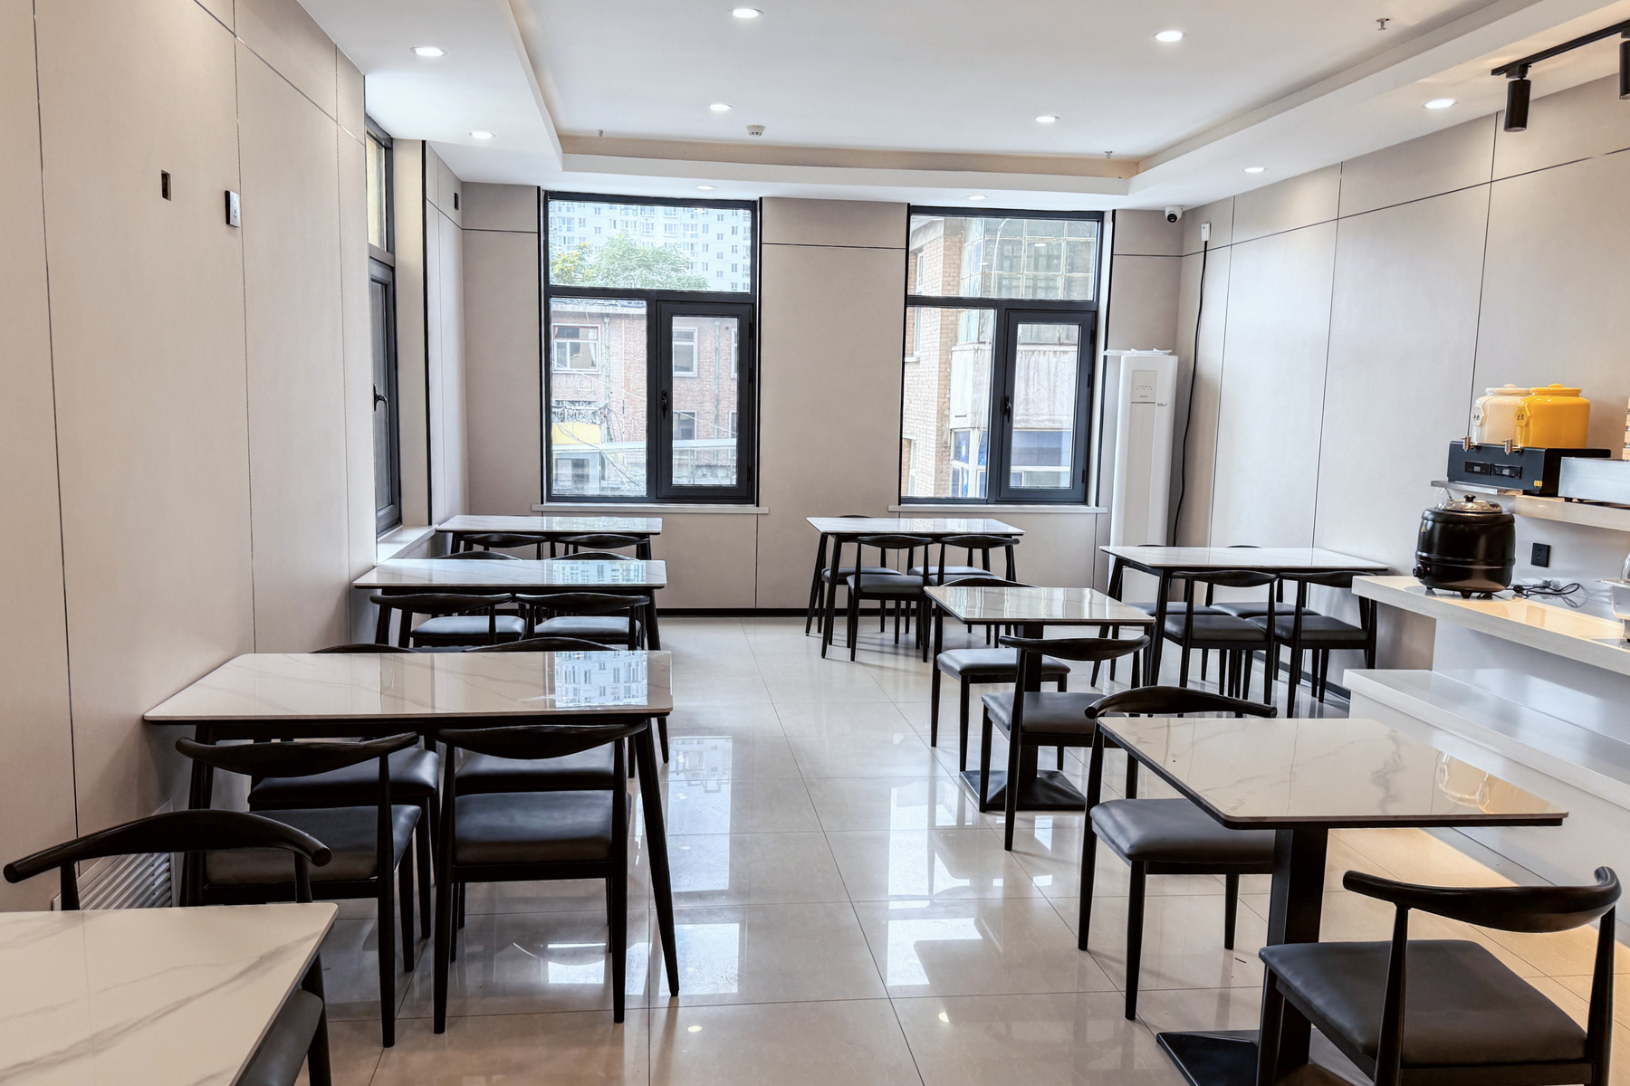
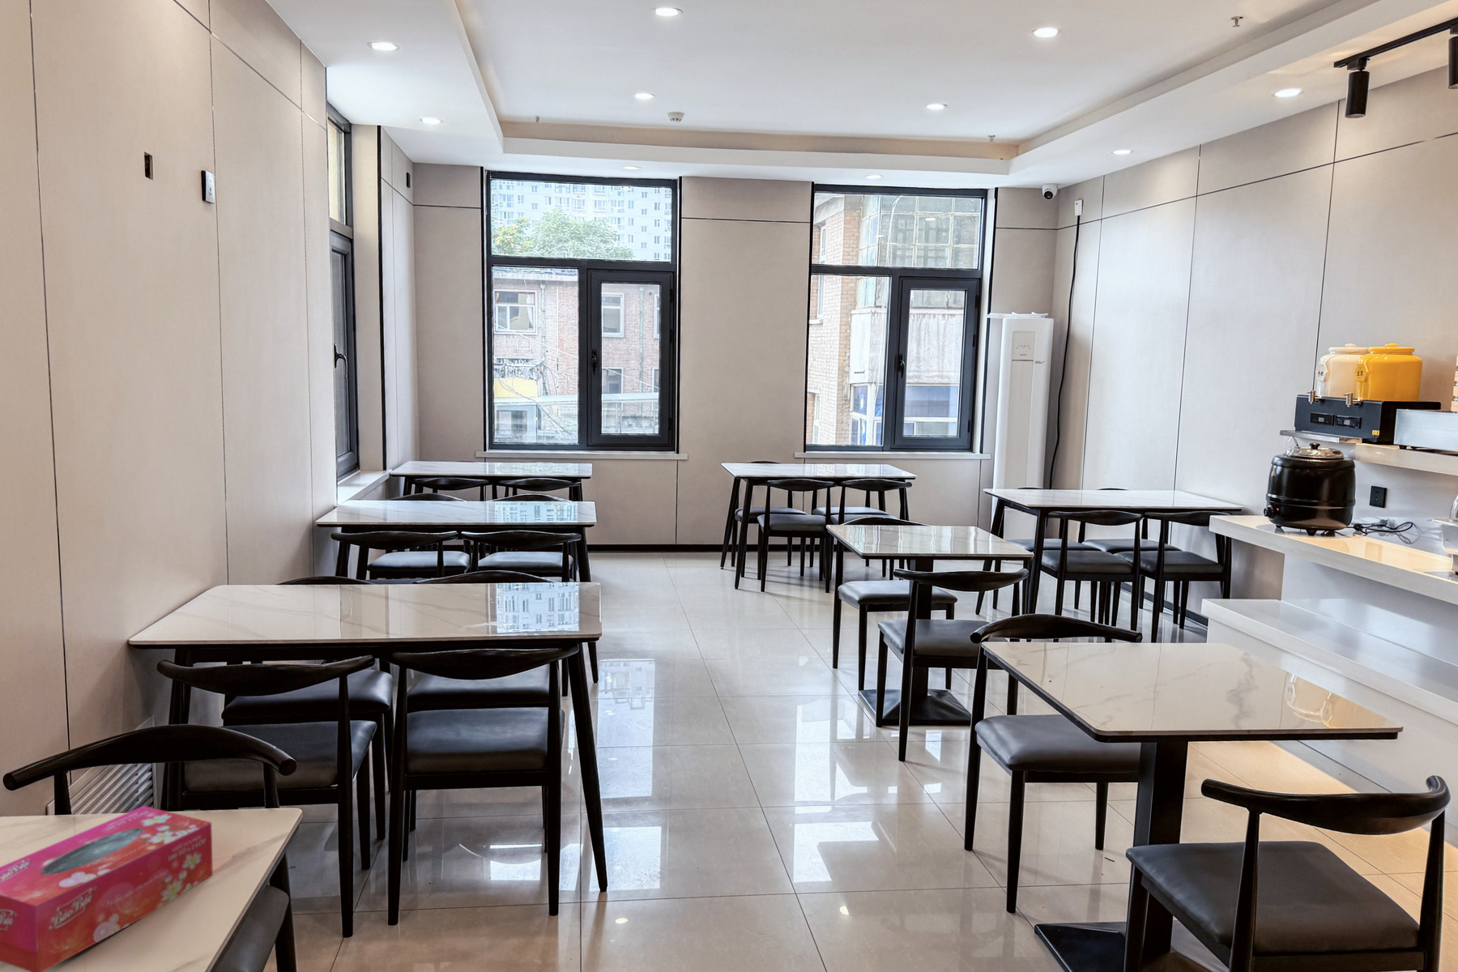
+ tissue box [0,805,214,972]
